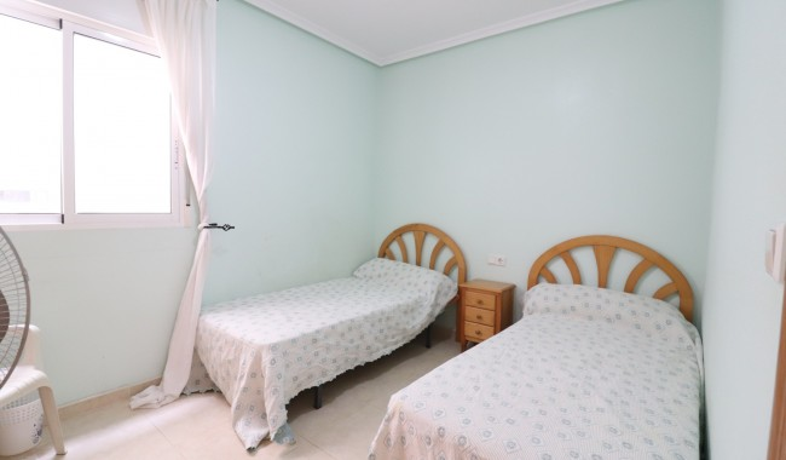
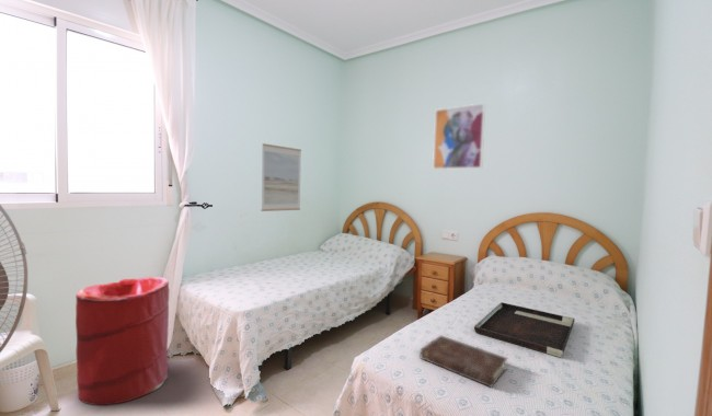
+ laundry hamper [74,276,170,406]
+ tray [473,301,576,358]
+ book [420,334,508,389]
+ wall art [260,142,302,212]
+ wall art [432,102,486,171]
